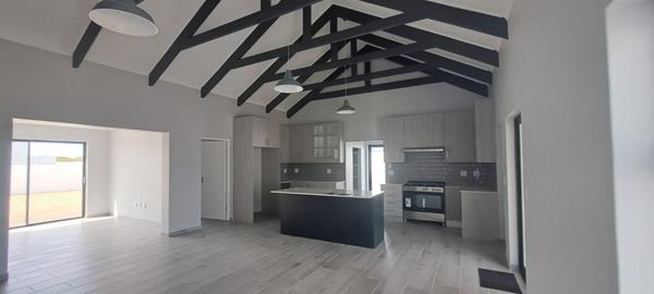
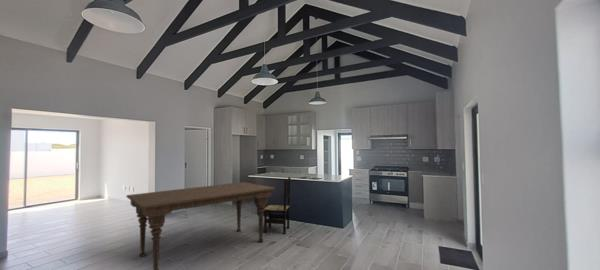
+ dining chair [263,176,291,235]
+ dining table [126,181,276,270]
